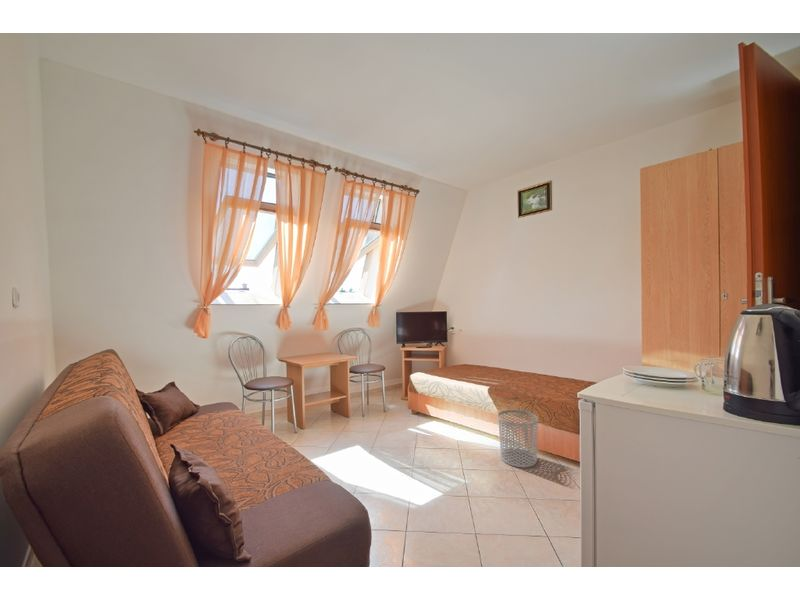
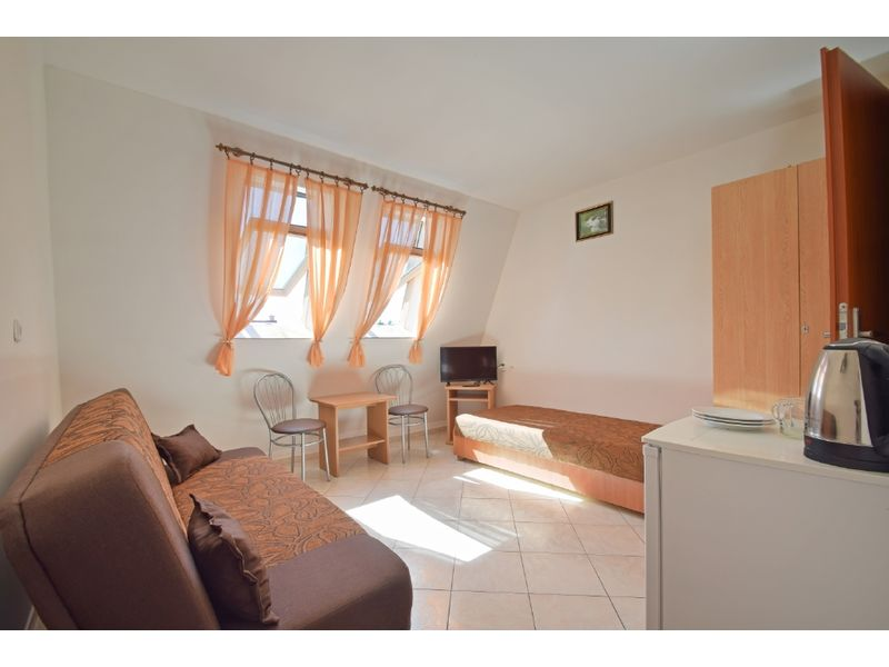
- waste bin [497,409,539,469]
